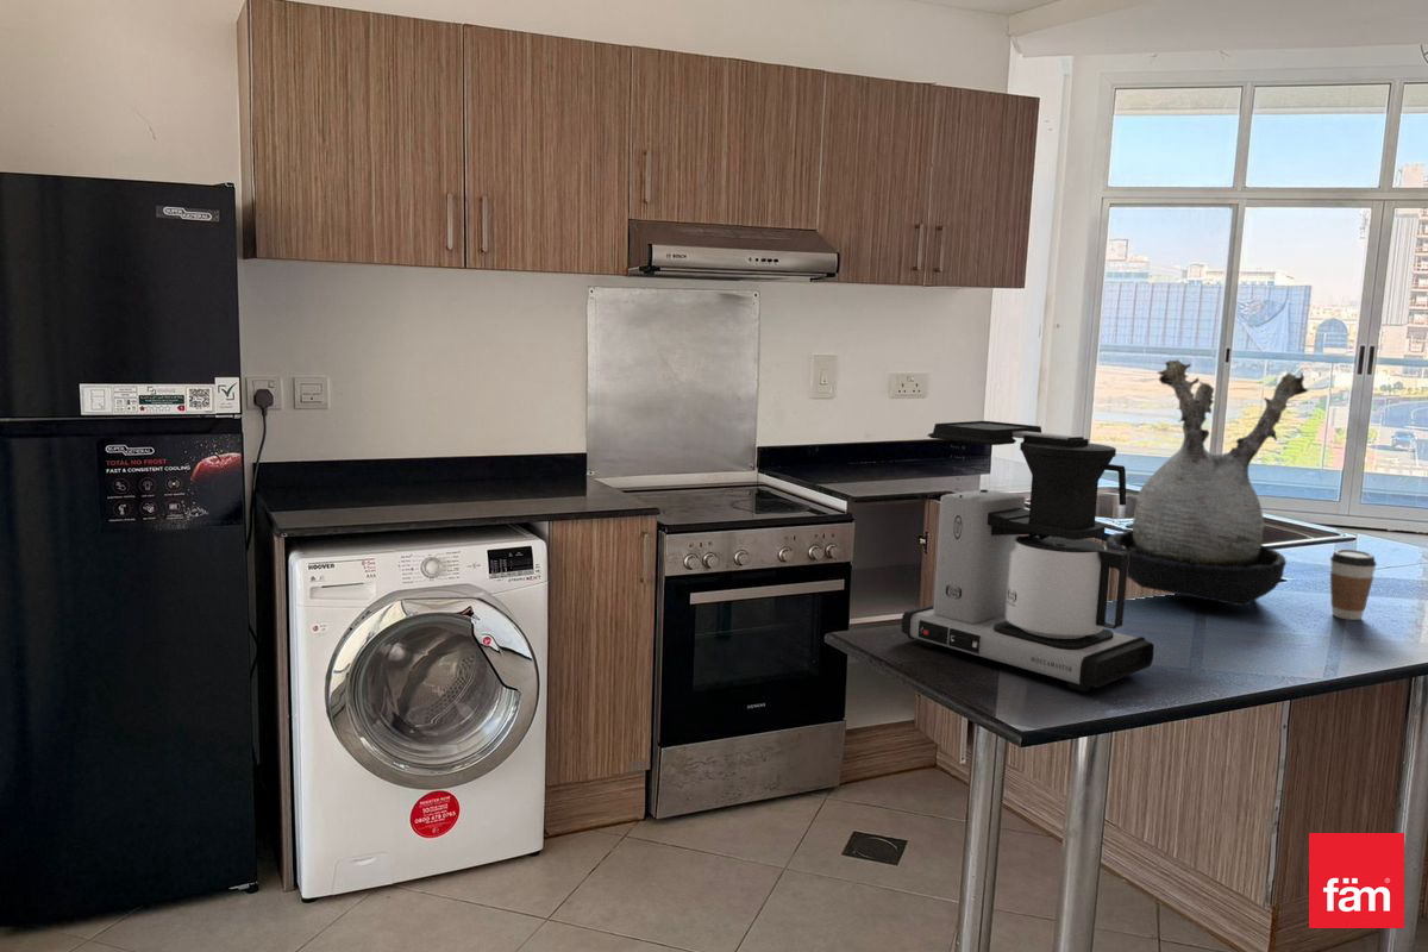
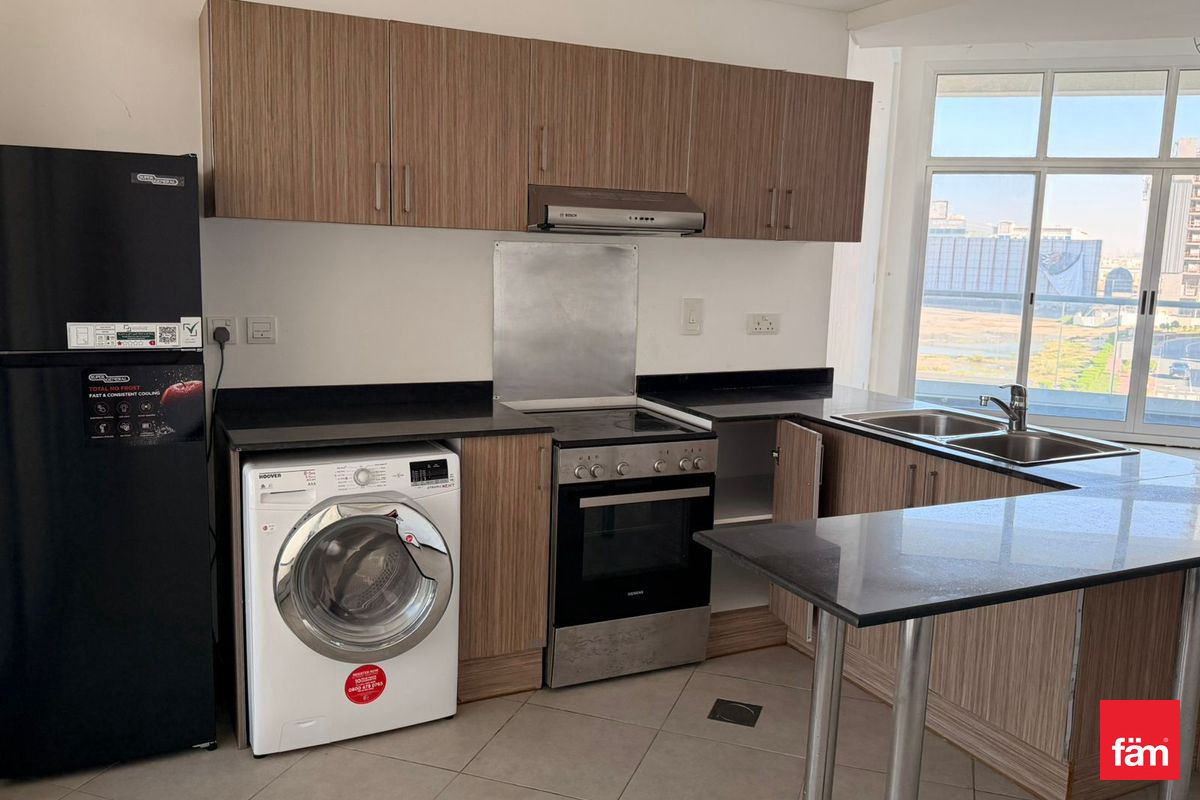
- coffee cup [1329,549,1378,621]
- coffee maker [901,420,1155,693]
- plant [1104,358,1309,608]
